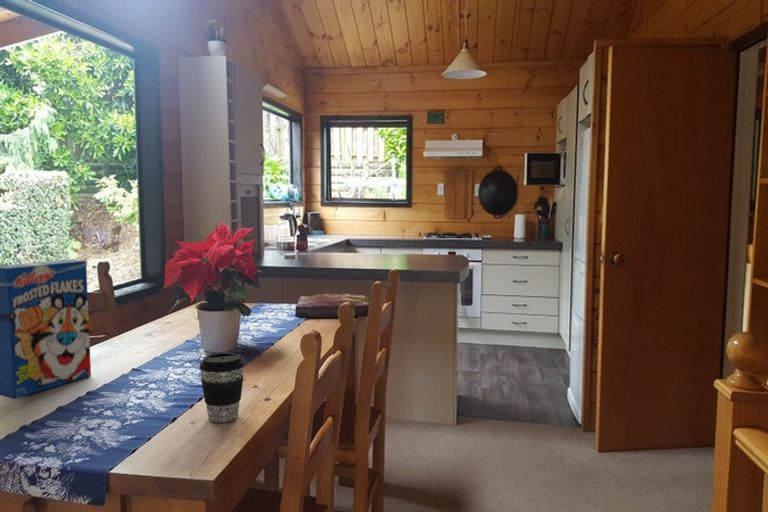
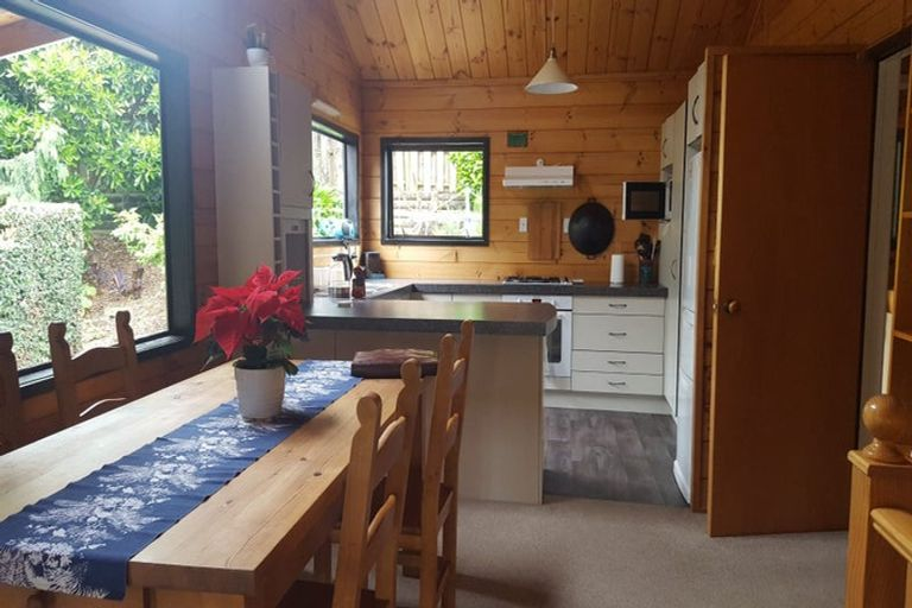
- coffee cup [198,352,246,423]
- cereal box [0,259,92,400]
